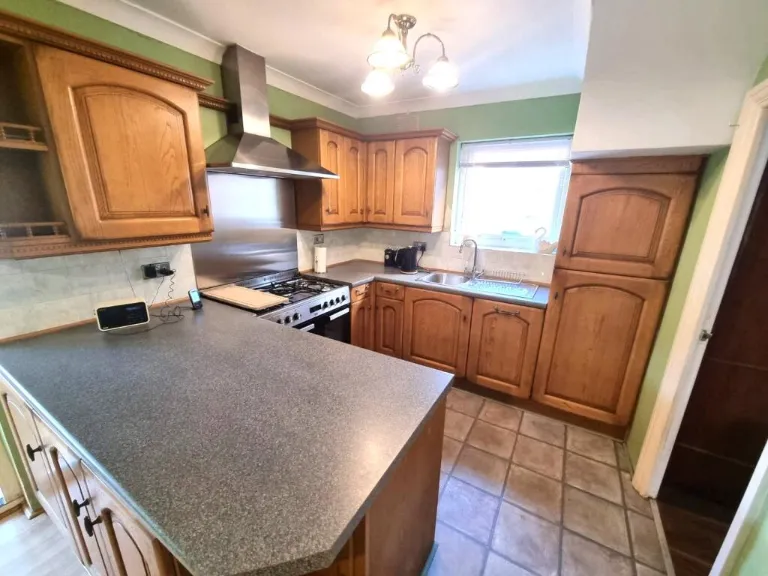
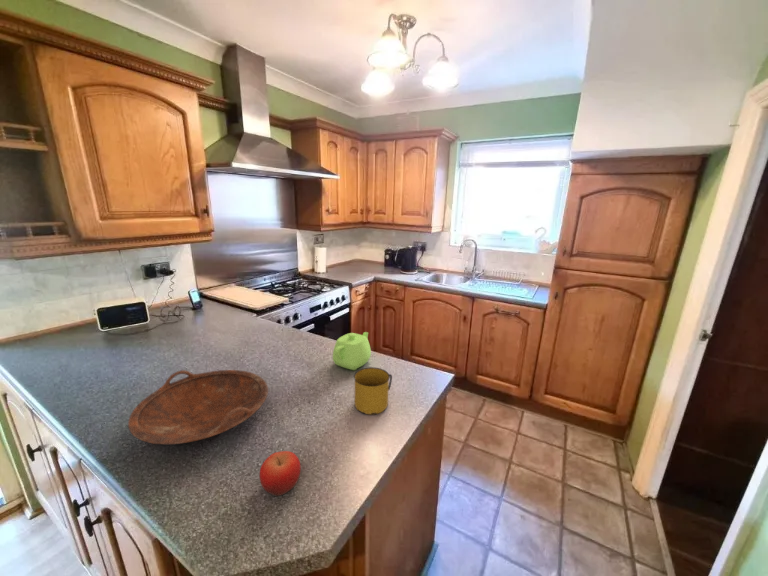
+ fruit [259,450,302,497]
+ mug [353,366,393,415]
+ teapot [332,331,372,371]
+ bowl [127,369,269,445]
